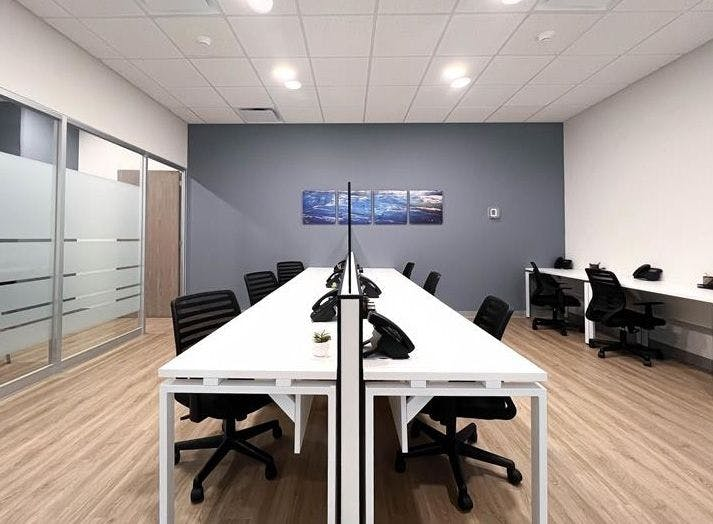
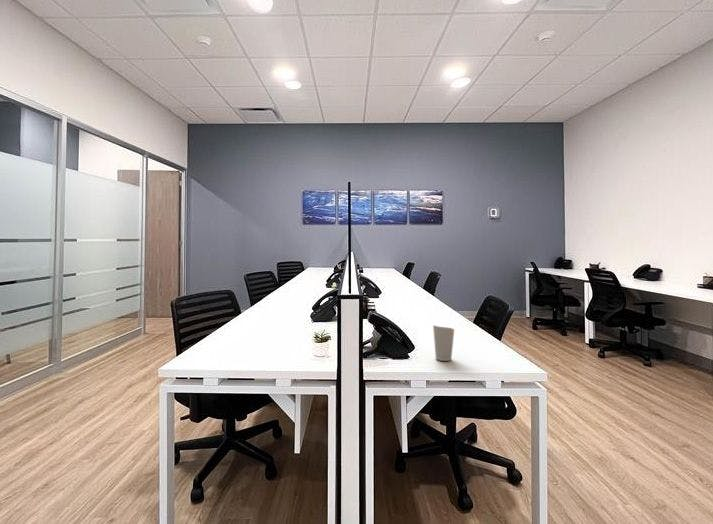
+ cup [432,324,455,362]
